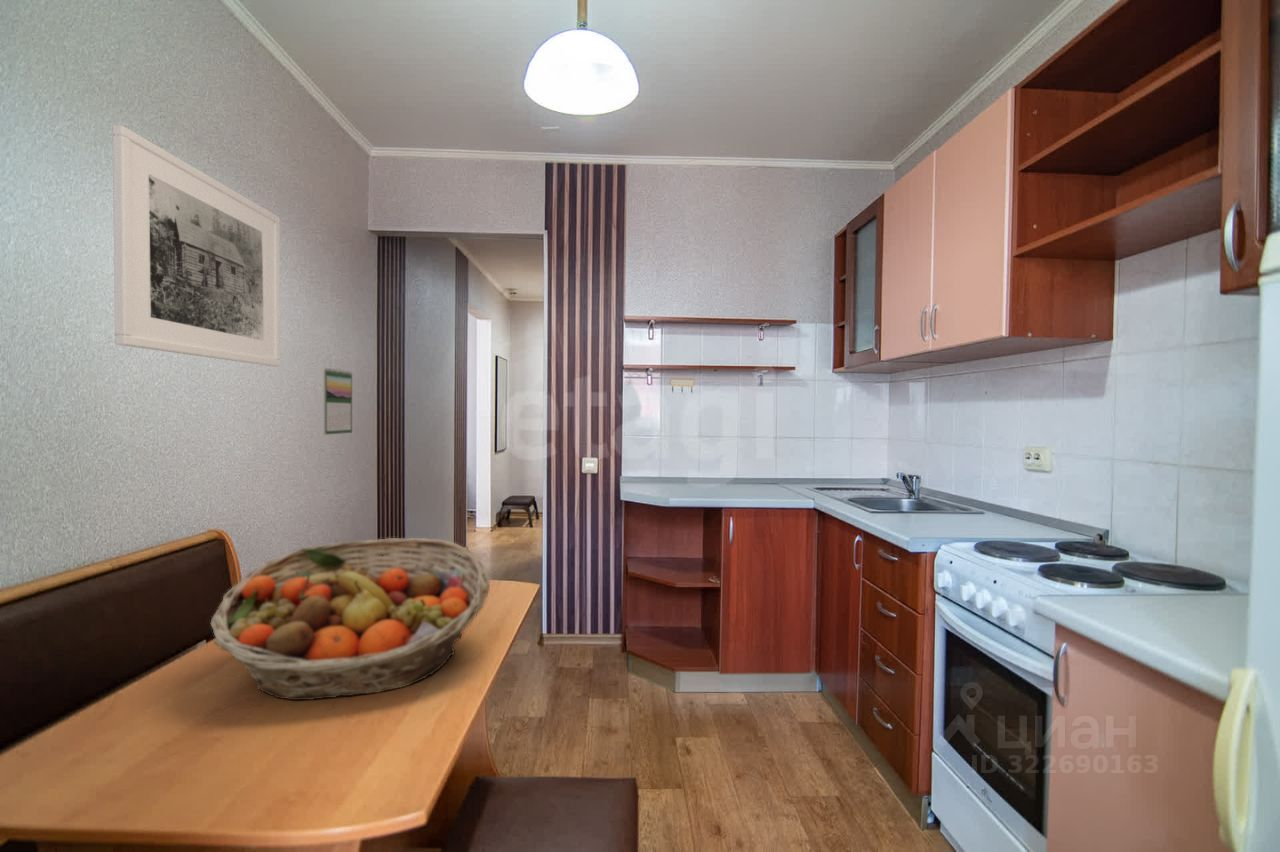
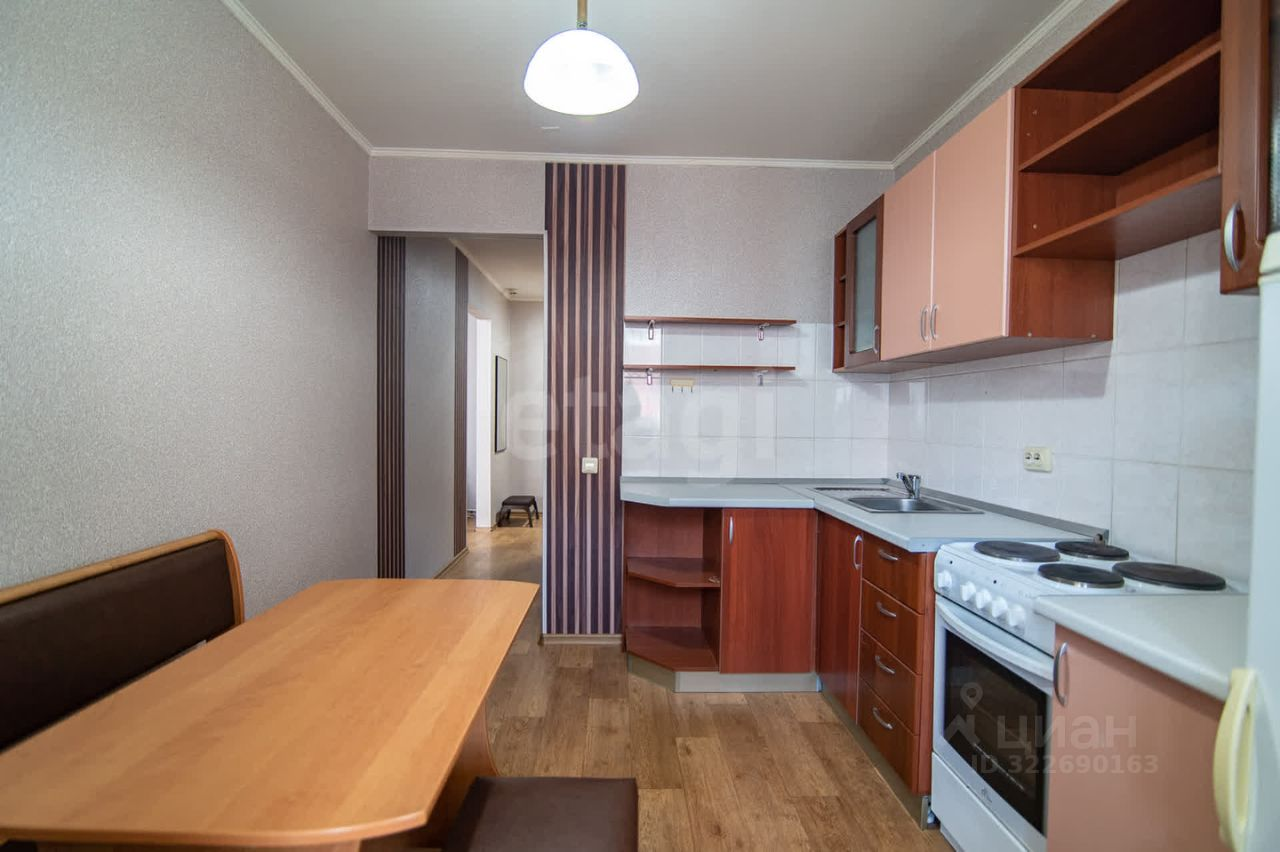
- fruit basket [209,537,491,701]
- calendar [323,367,353,436]
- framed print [112,124,281,368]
